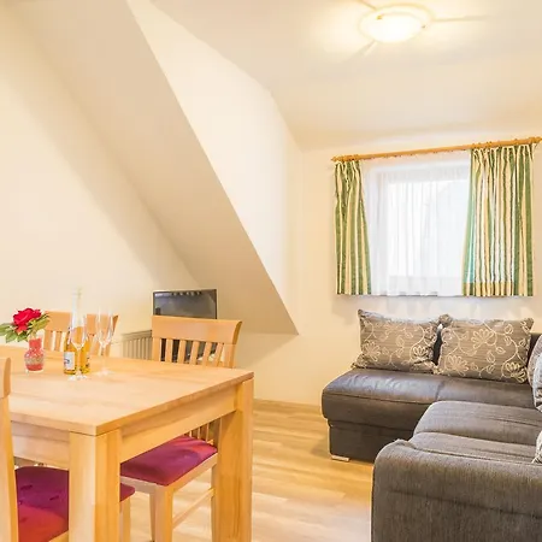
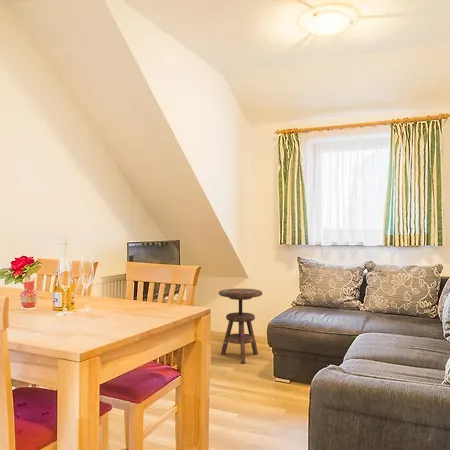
+ side table [218,288,263,364]
